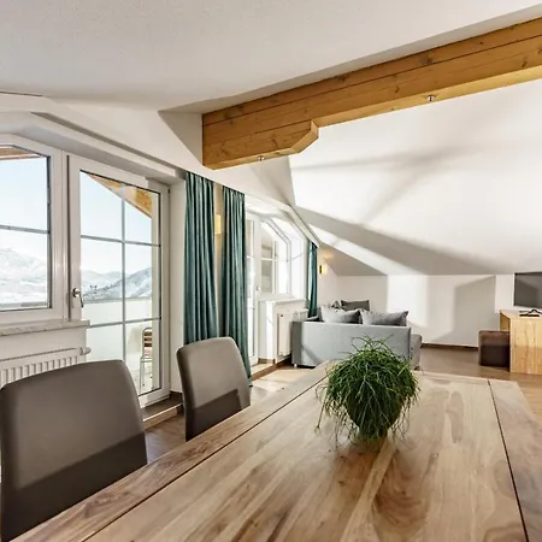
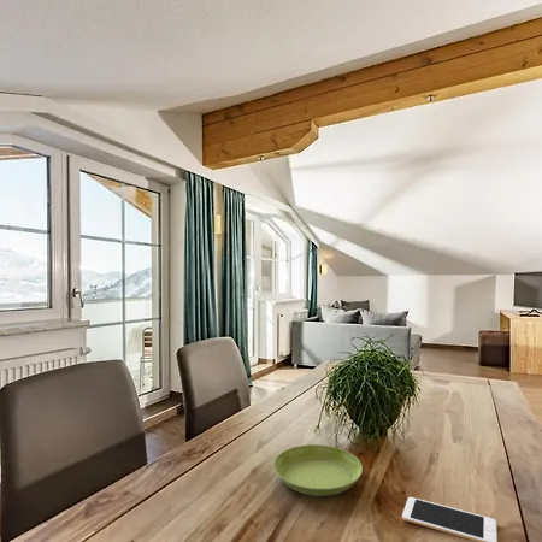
+ saucer [272,443,364,497]
+ cell phone [401,496,499,542]
